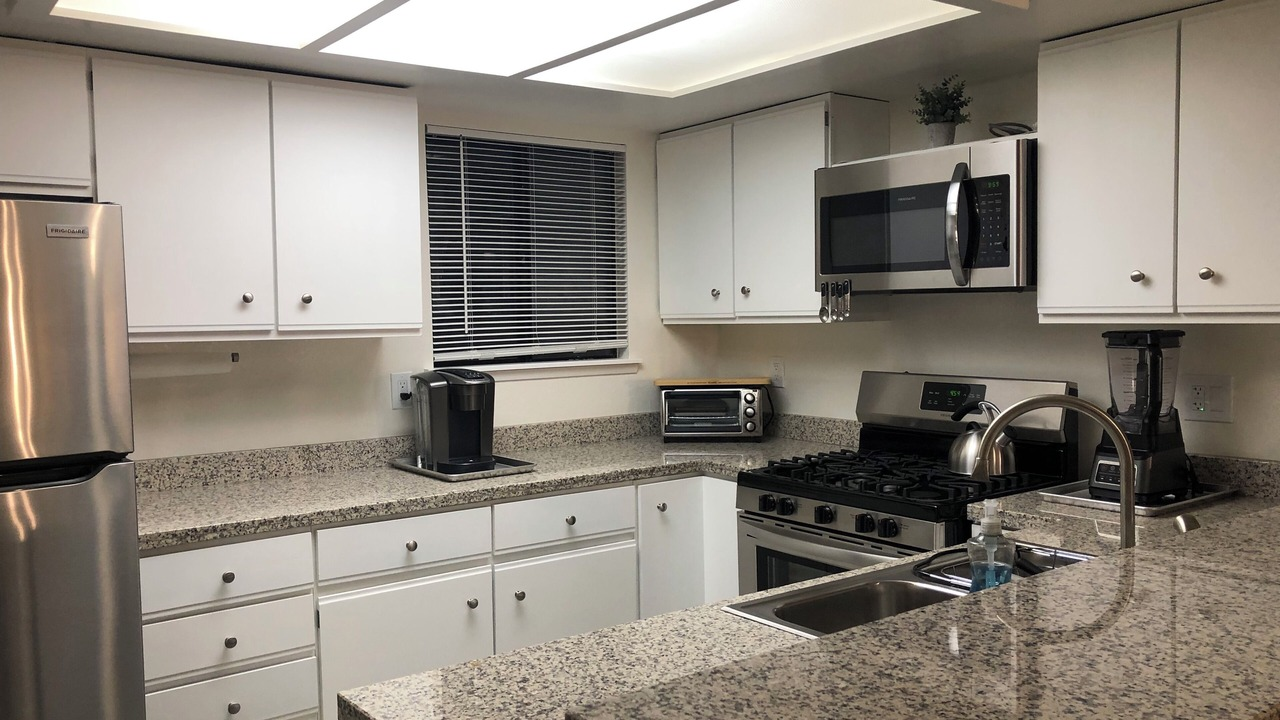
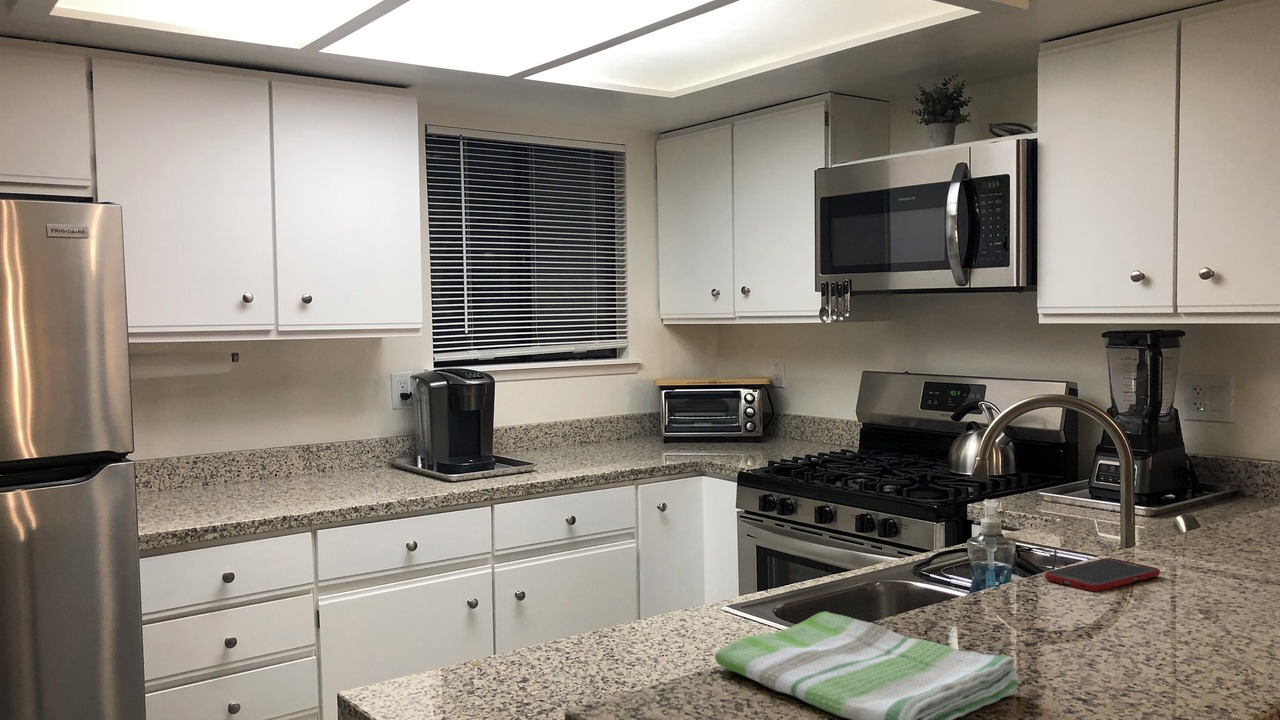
+ cell phone [1044,557,1161,593]
+ dish towel [714,611,1021,720]
